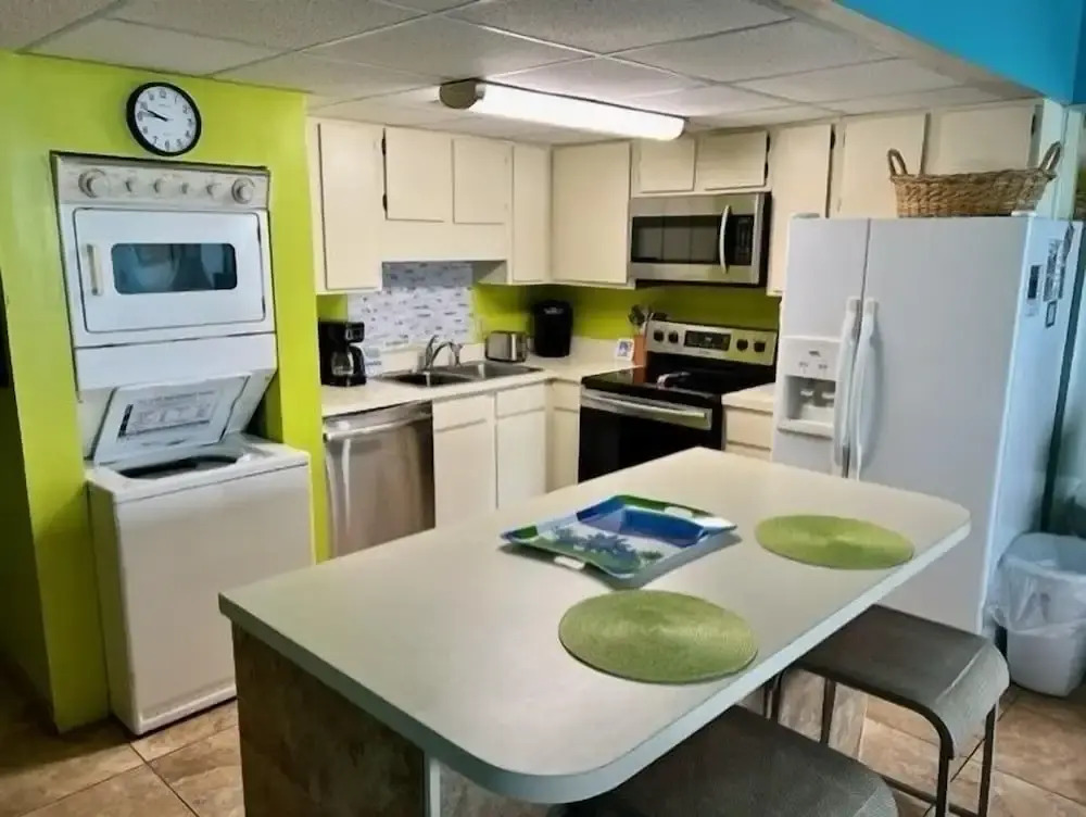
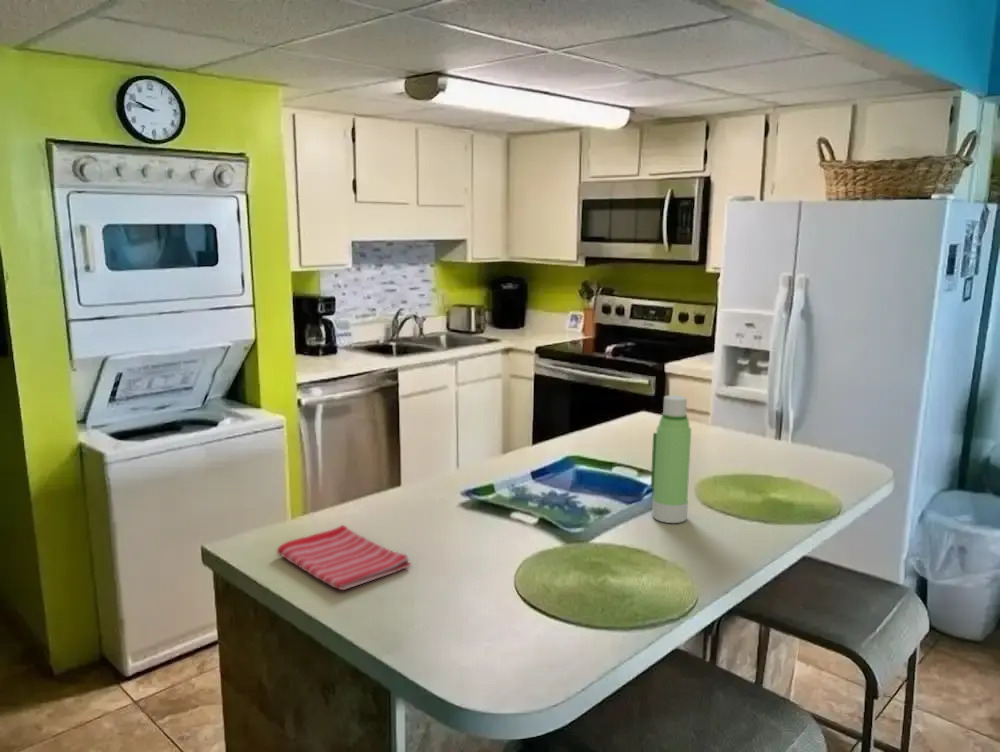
+ dish towel [276,524,412,591]
+ water bottle [650,394,692,524]
